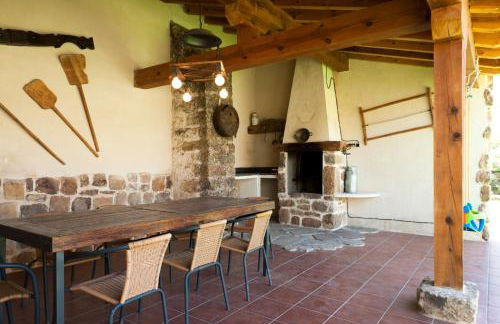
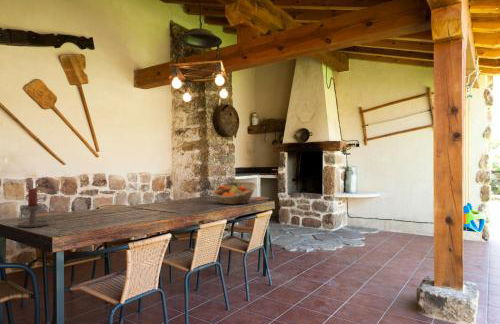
+ candle holder [16,187,57,229]
+ fruit basket [211,181,258,205]
